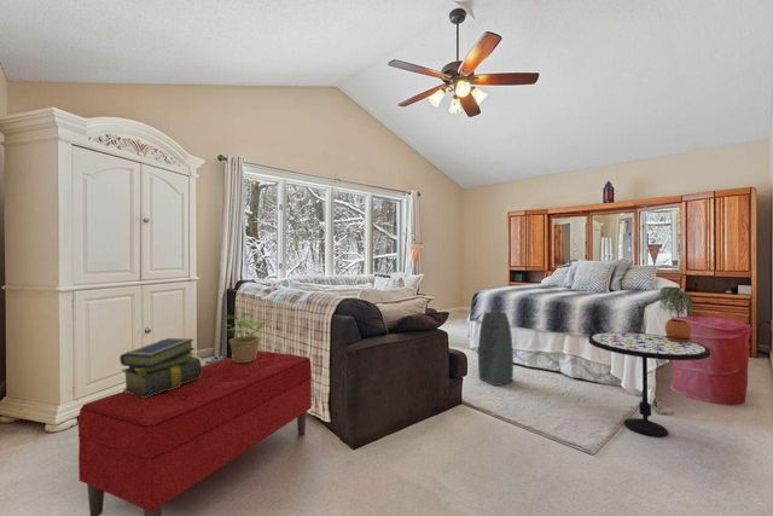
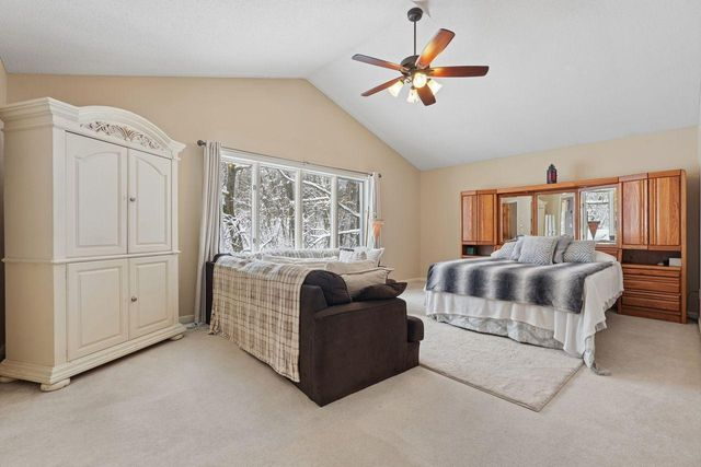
- air purifier [477,311,515,387]
- potted plant [222,312,268,363]
- potted plant [658,285,694,342]
- laundry hamper [669,315,754,406]
- stack of books [118,337,203,398]
- bench [77,349,313,516]
- side table [587,331,710,439]
